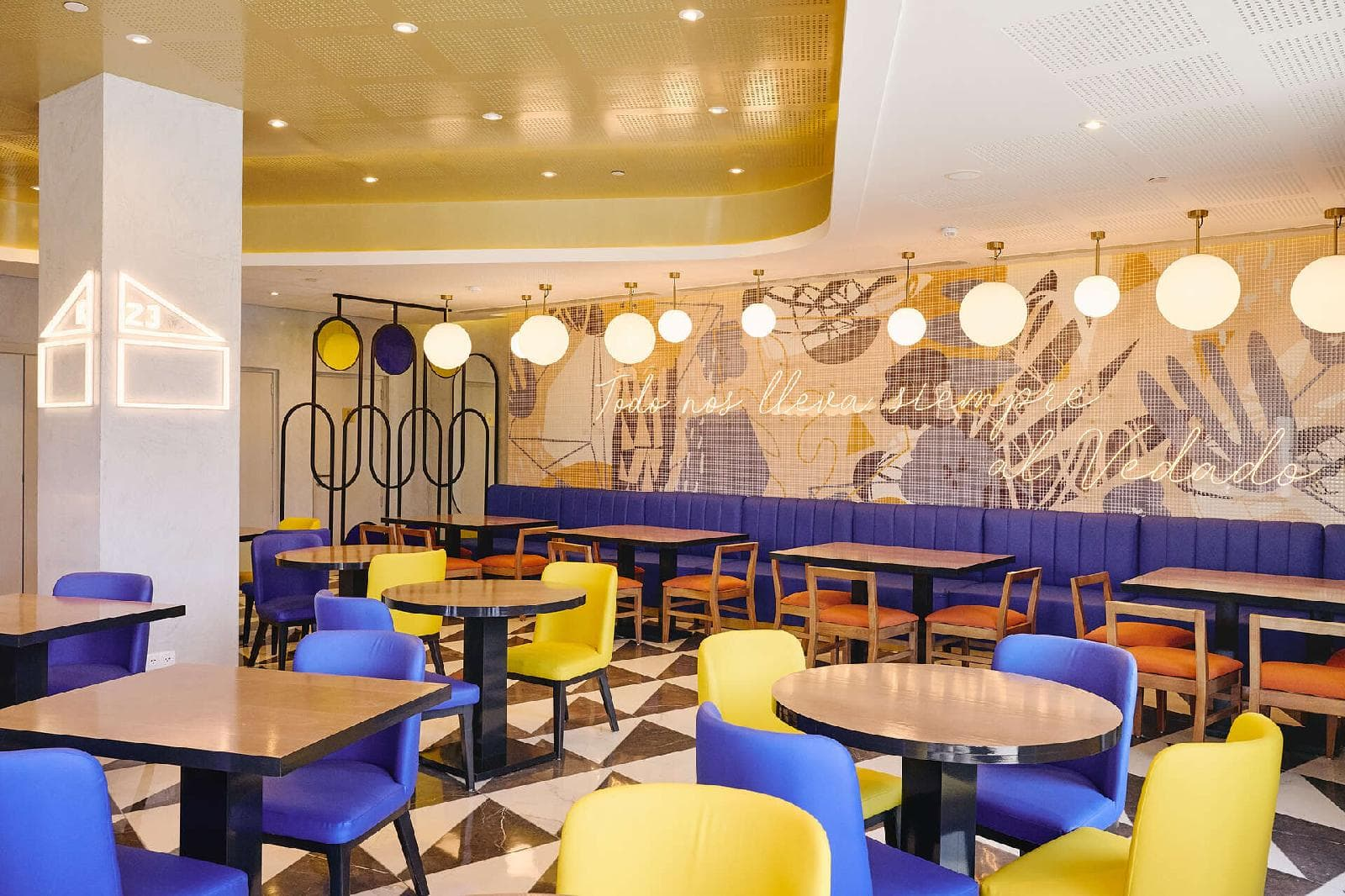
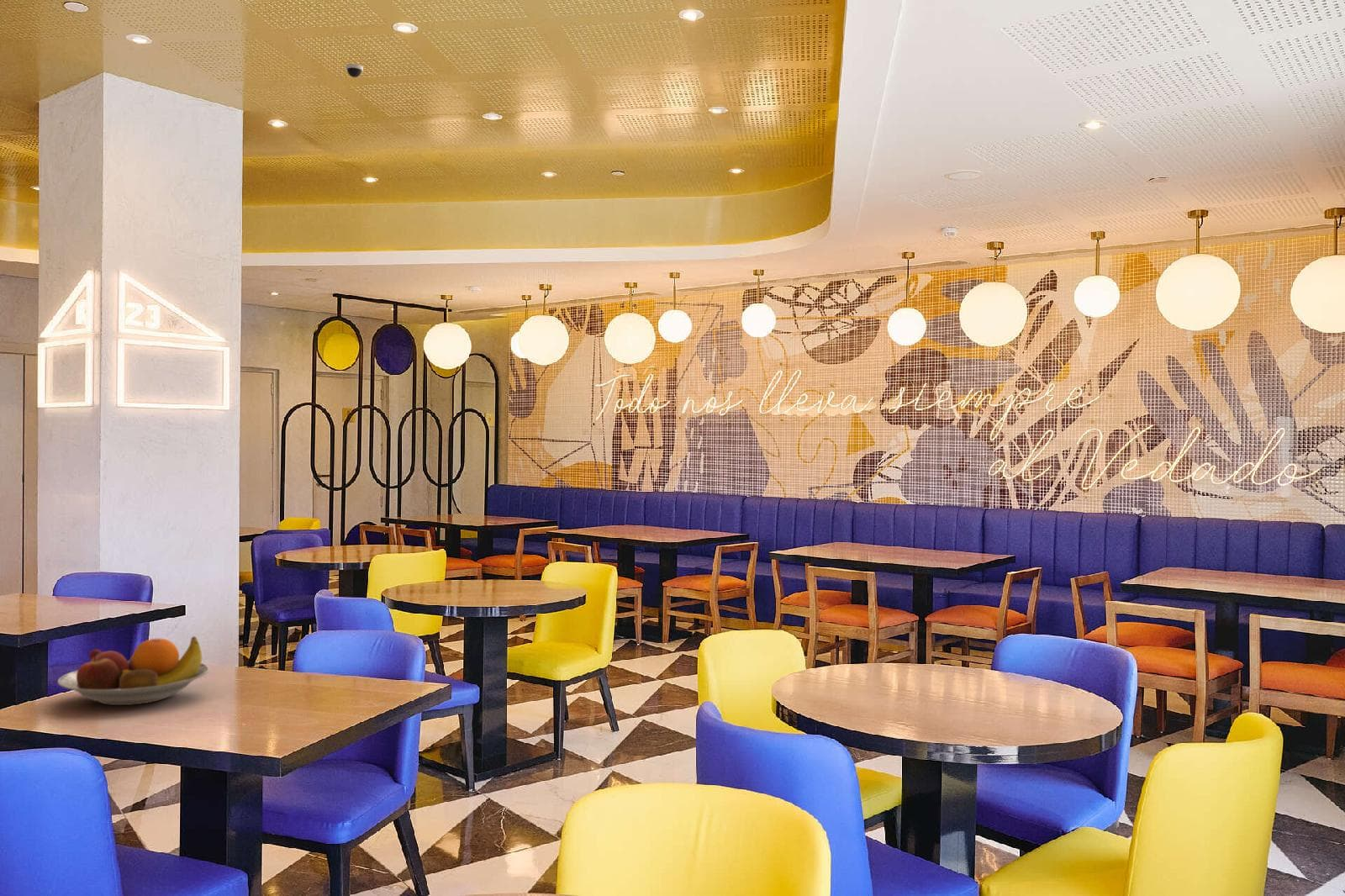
+ fruit bowl [57,635,210,706]
+ dome security camera [345,63,364,78]
